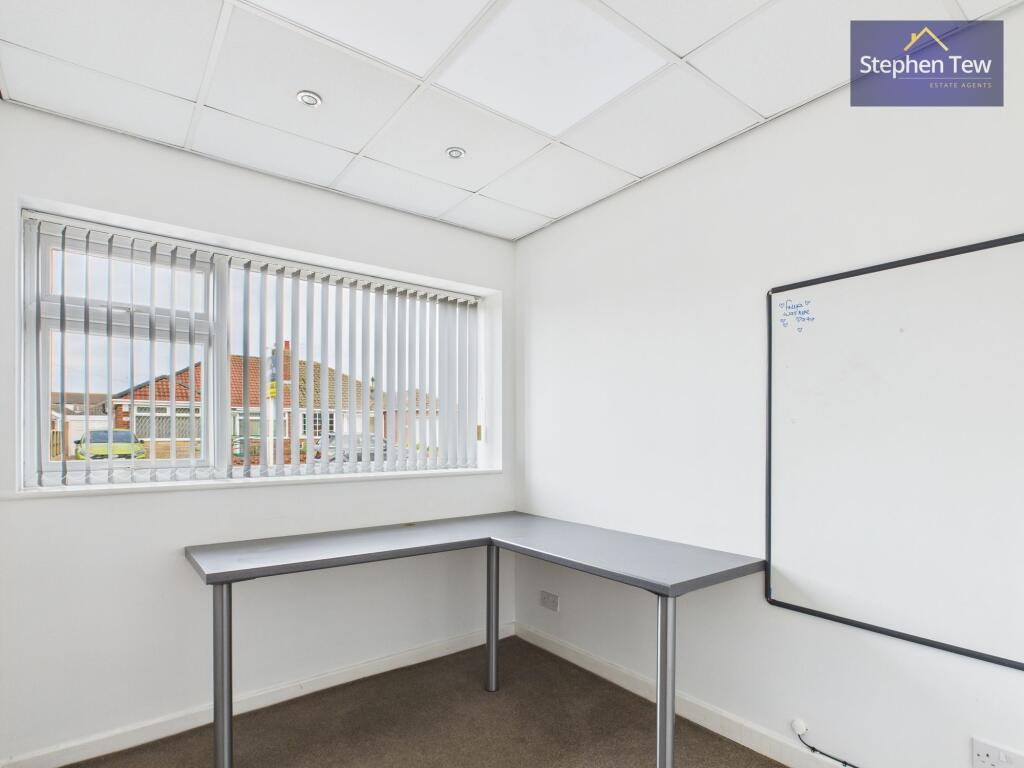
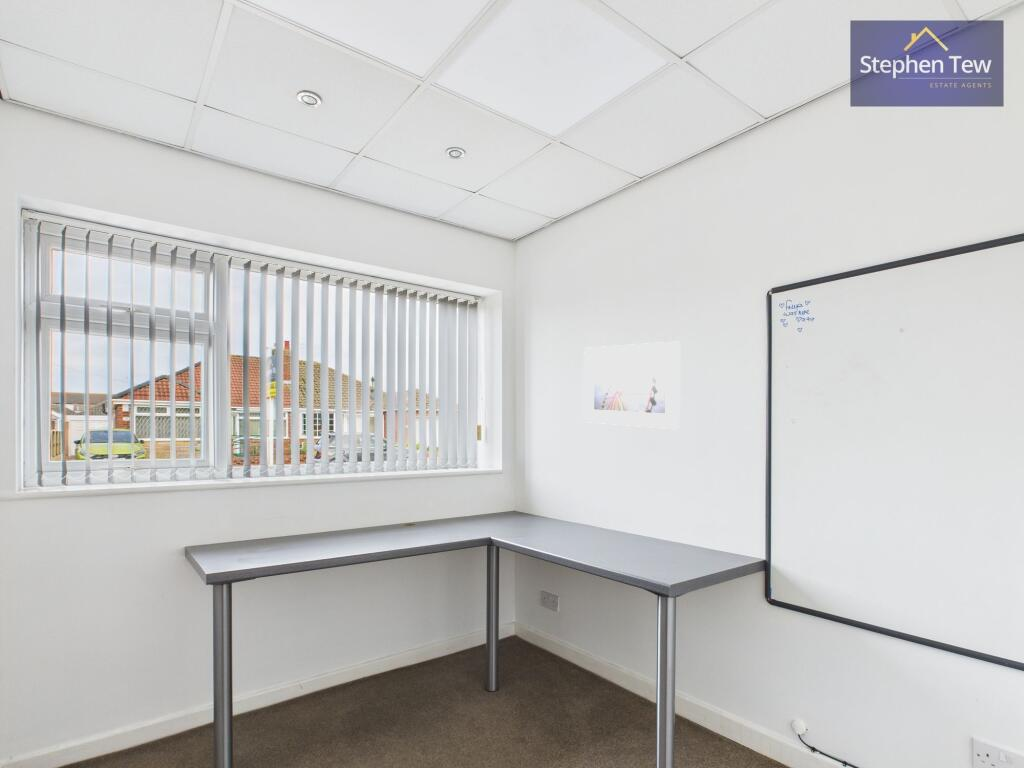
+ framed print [583,341,681,430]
